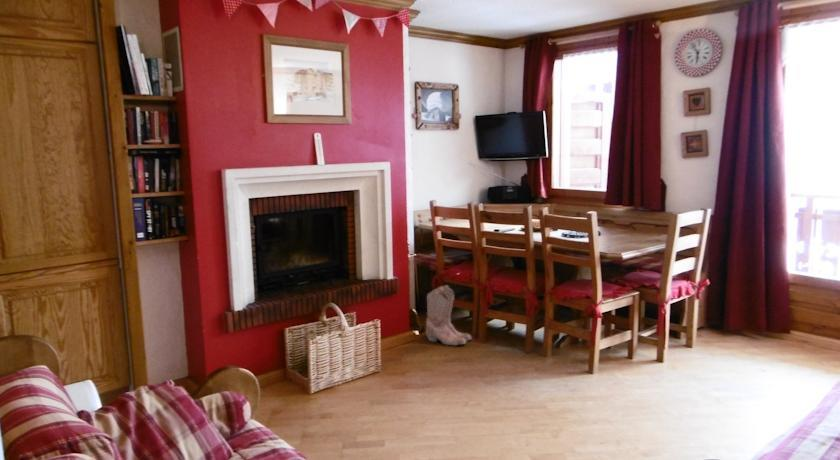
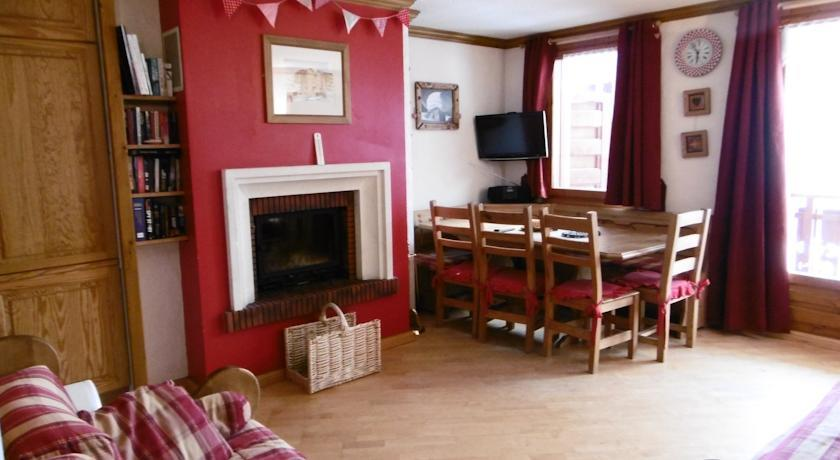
- boots [425,284,473,346]
